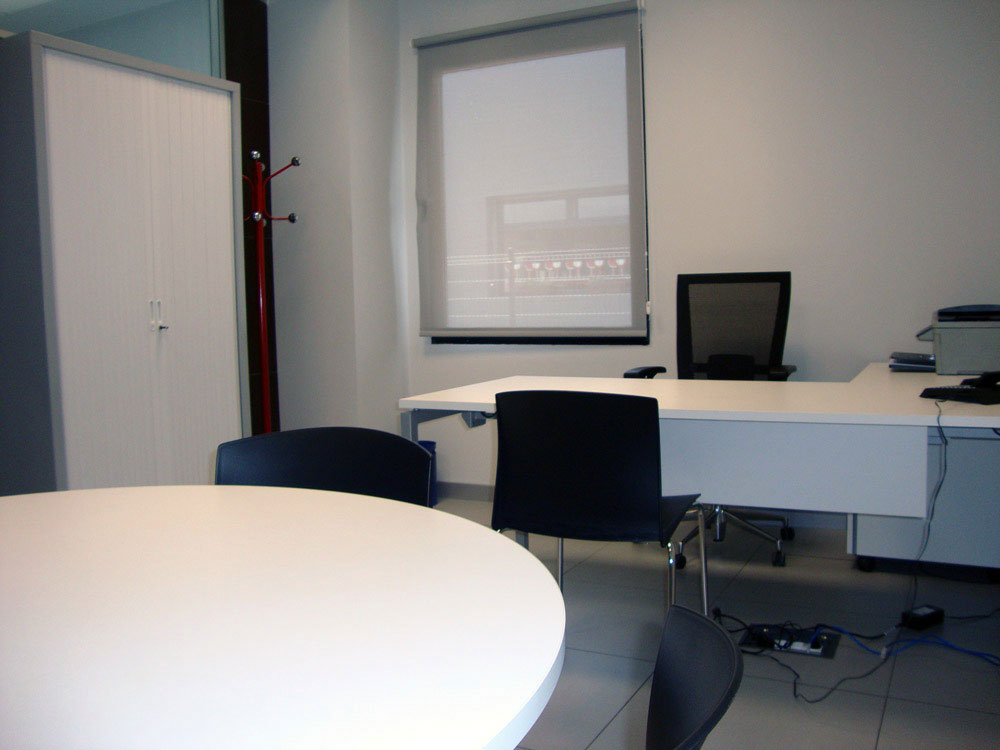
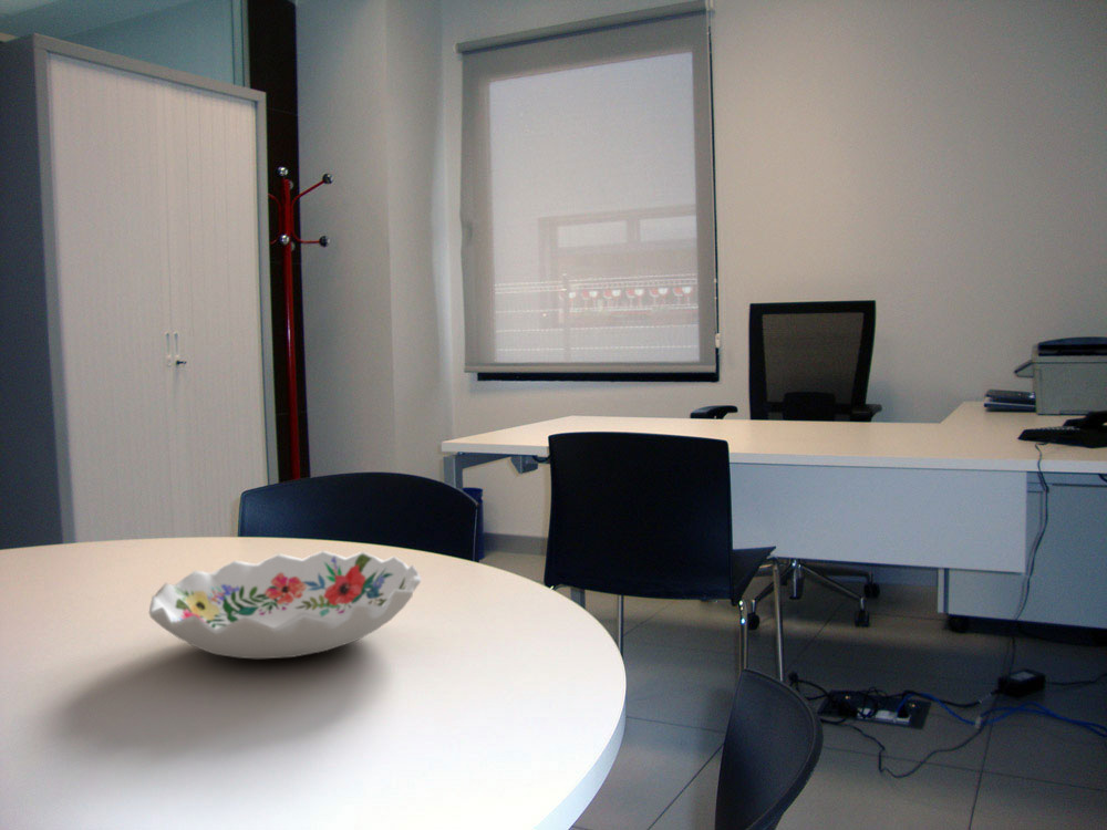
+ decorative bowl [148,550,423,660]
